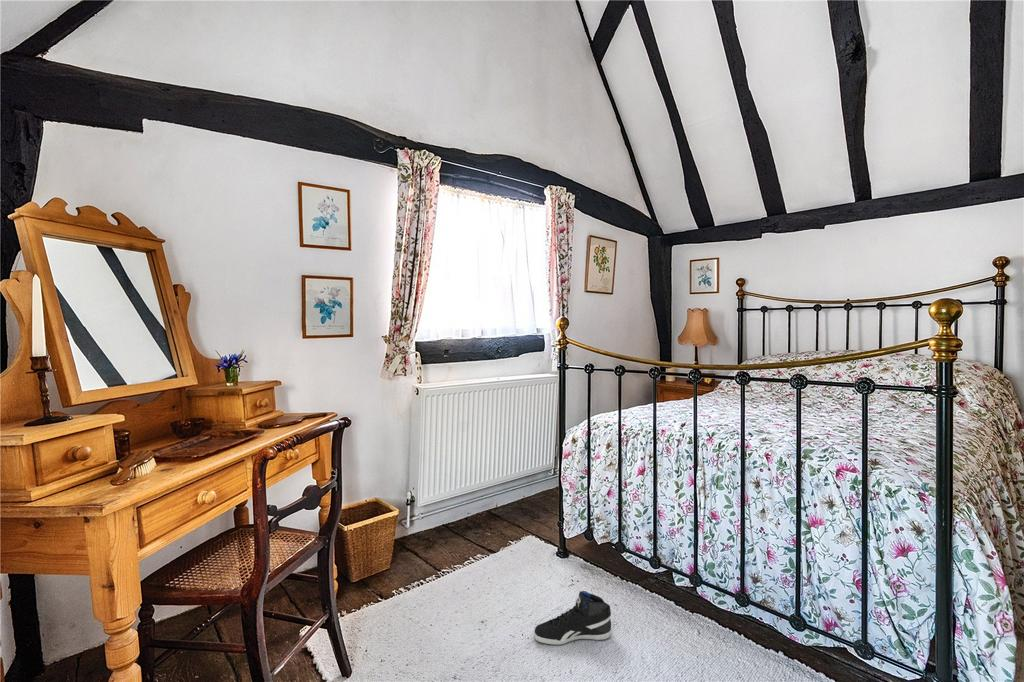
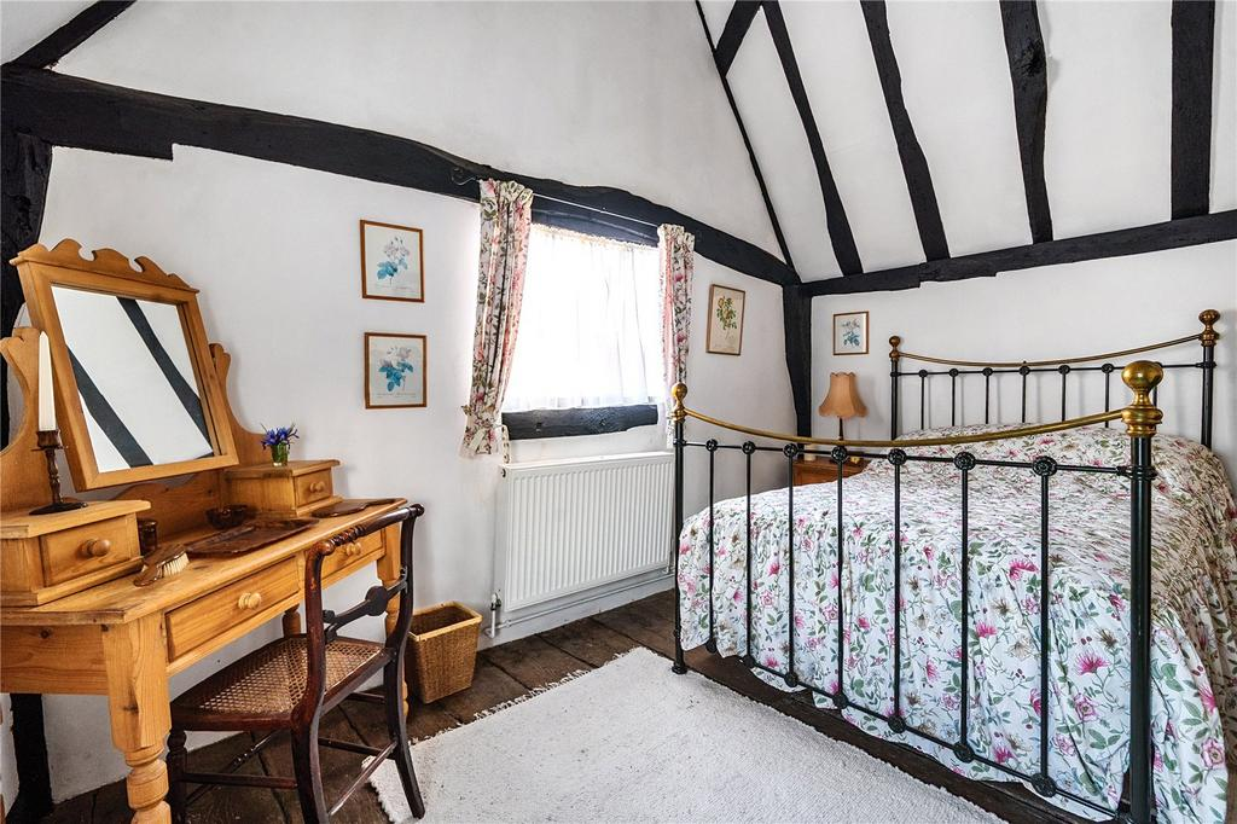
- sneaker [533,590,613,646]
